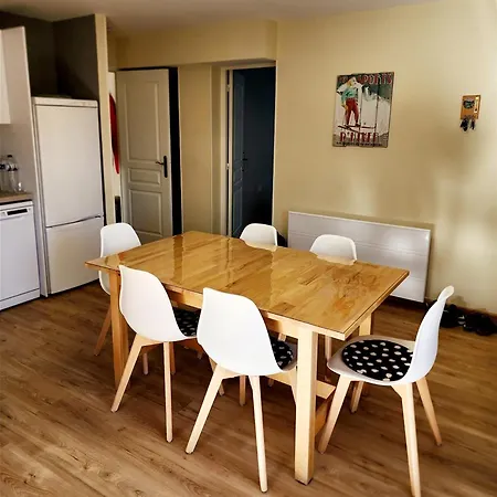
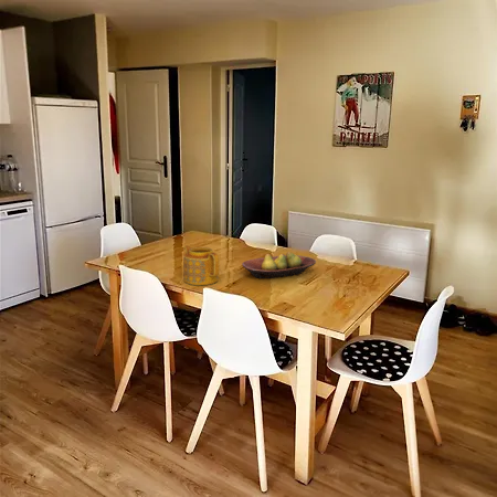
+ teapot [182,245,220,286]
+ fruit bowl [241,251,317,279]
